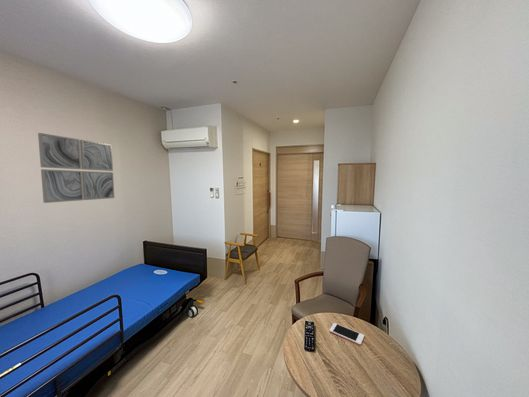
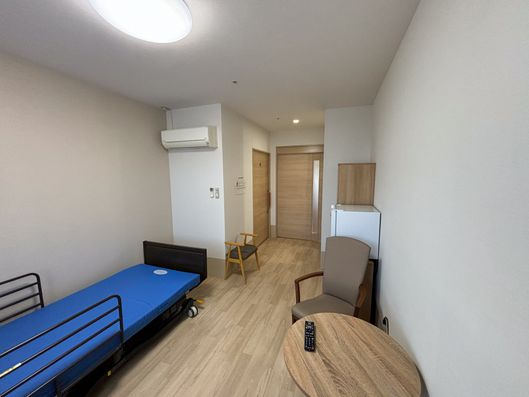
- cell phone [329,322,365,346]
- wall art [37,132,115,204]
